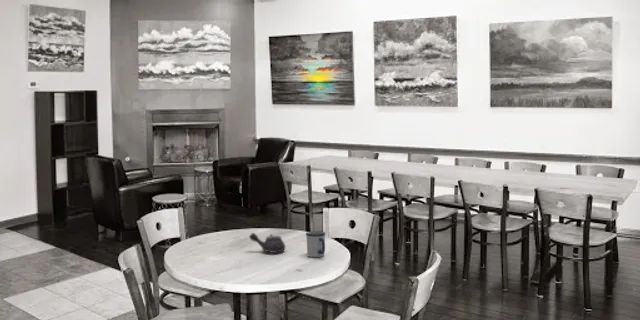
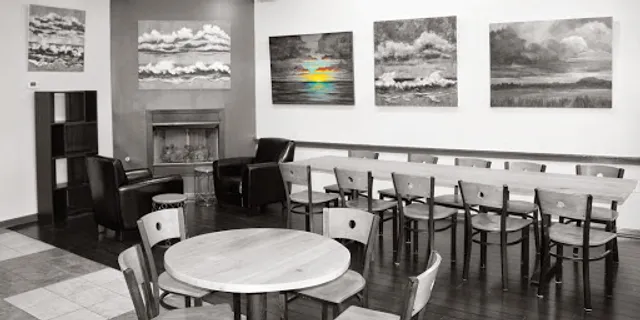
- mug [305,230,326,258]
- teapot [248,232,287,254]
